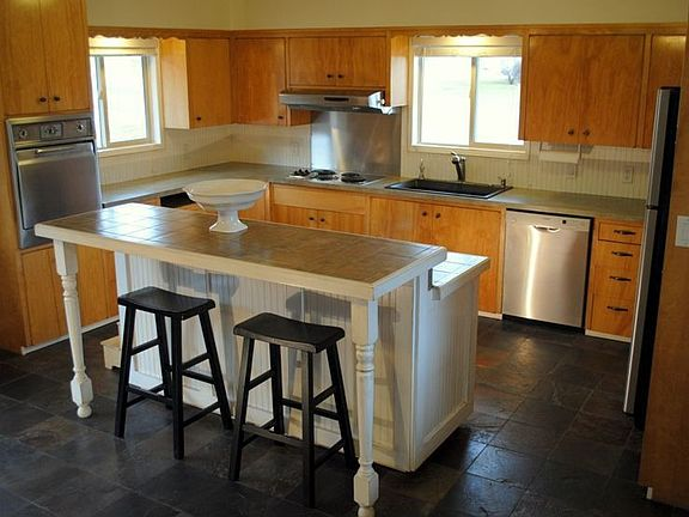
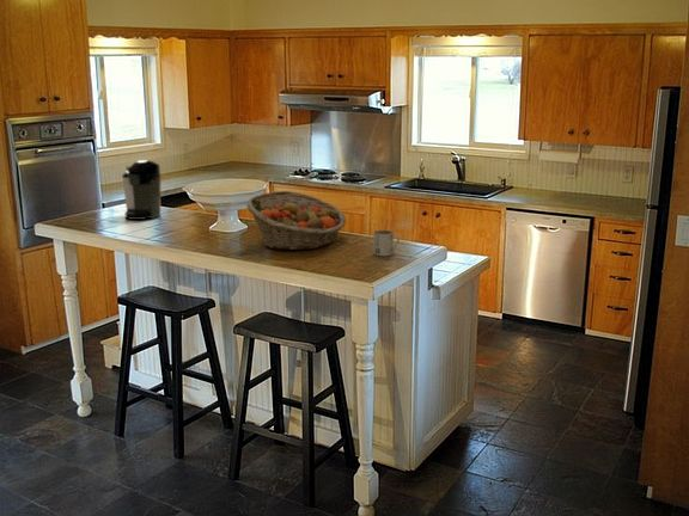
+ fruit basket [245,190,347,251]
+ mug [372,229,401,257]
+ coffee maker [121,159,161,221]
